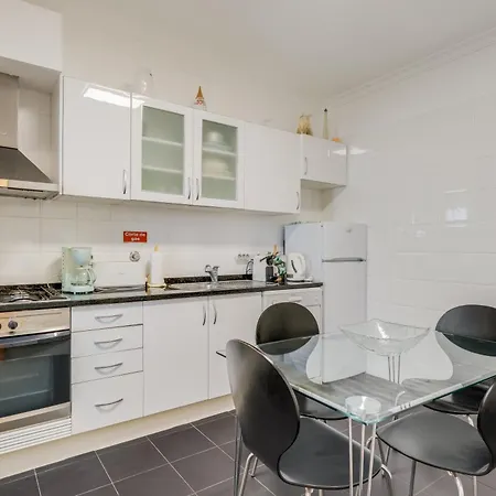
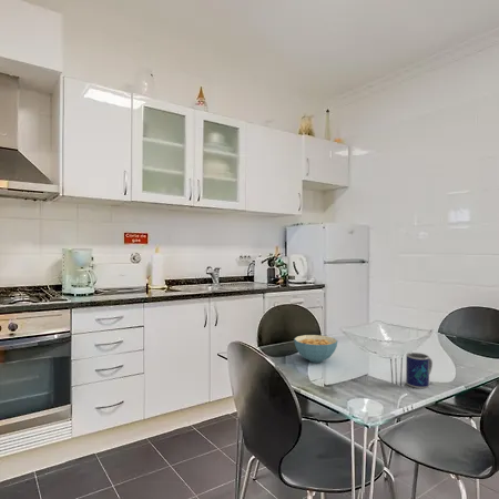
+ cereal bowl [293,334,338,364]
+ mug [405,352,434,389]
